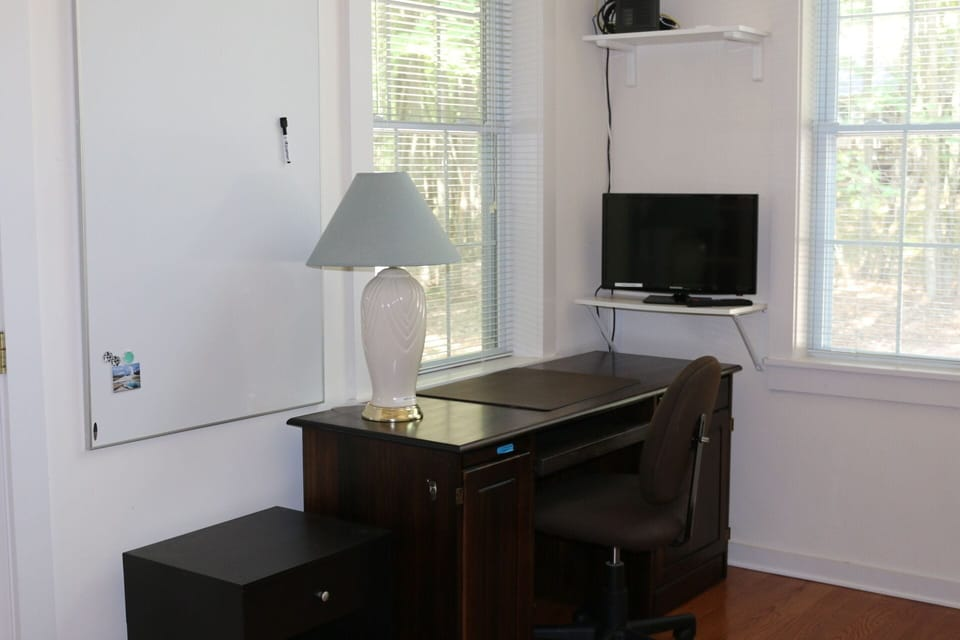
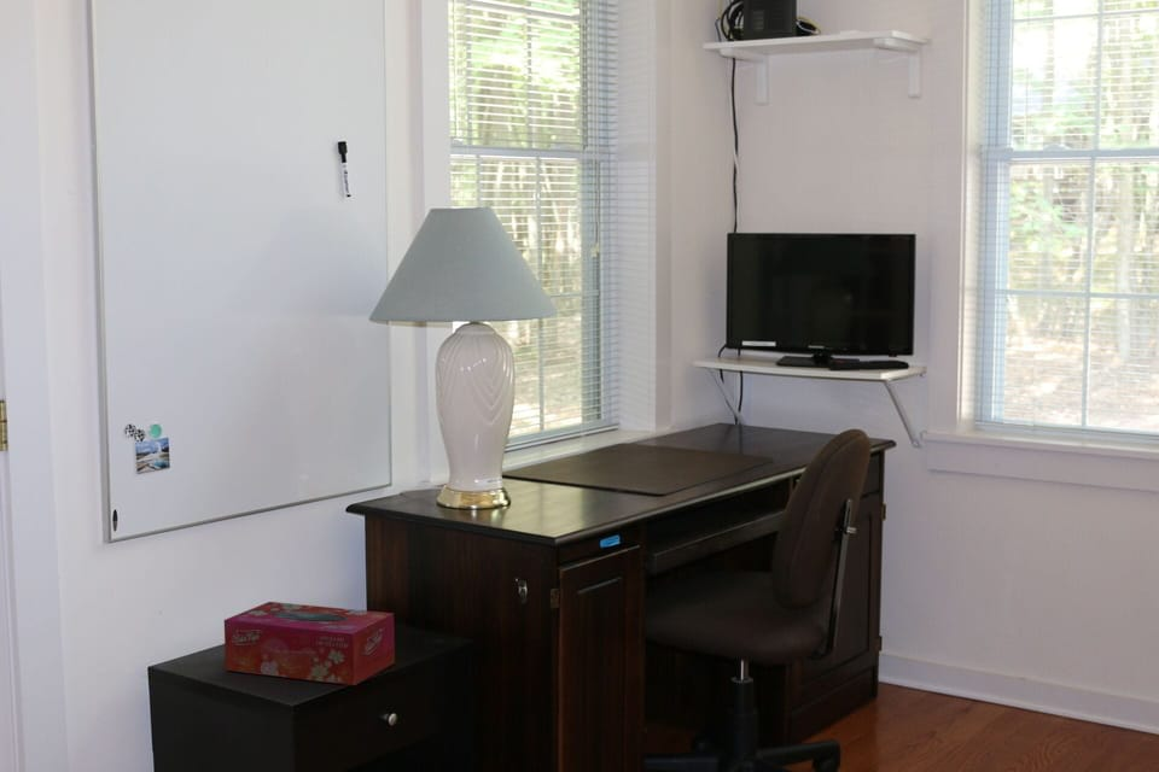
+ tissue box [223,601,396,686]
